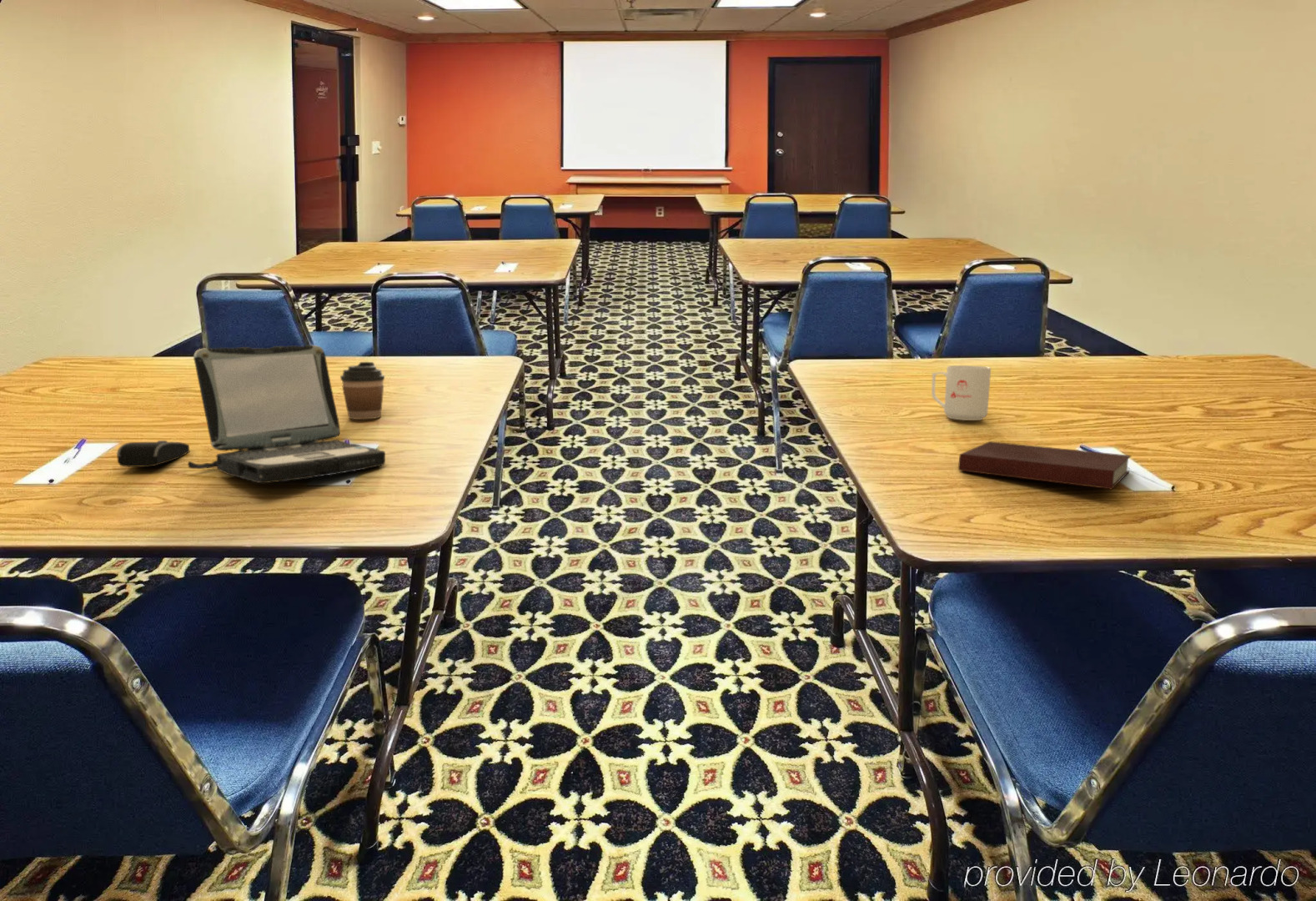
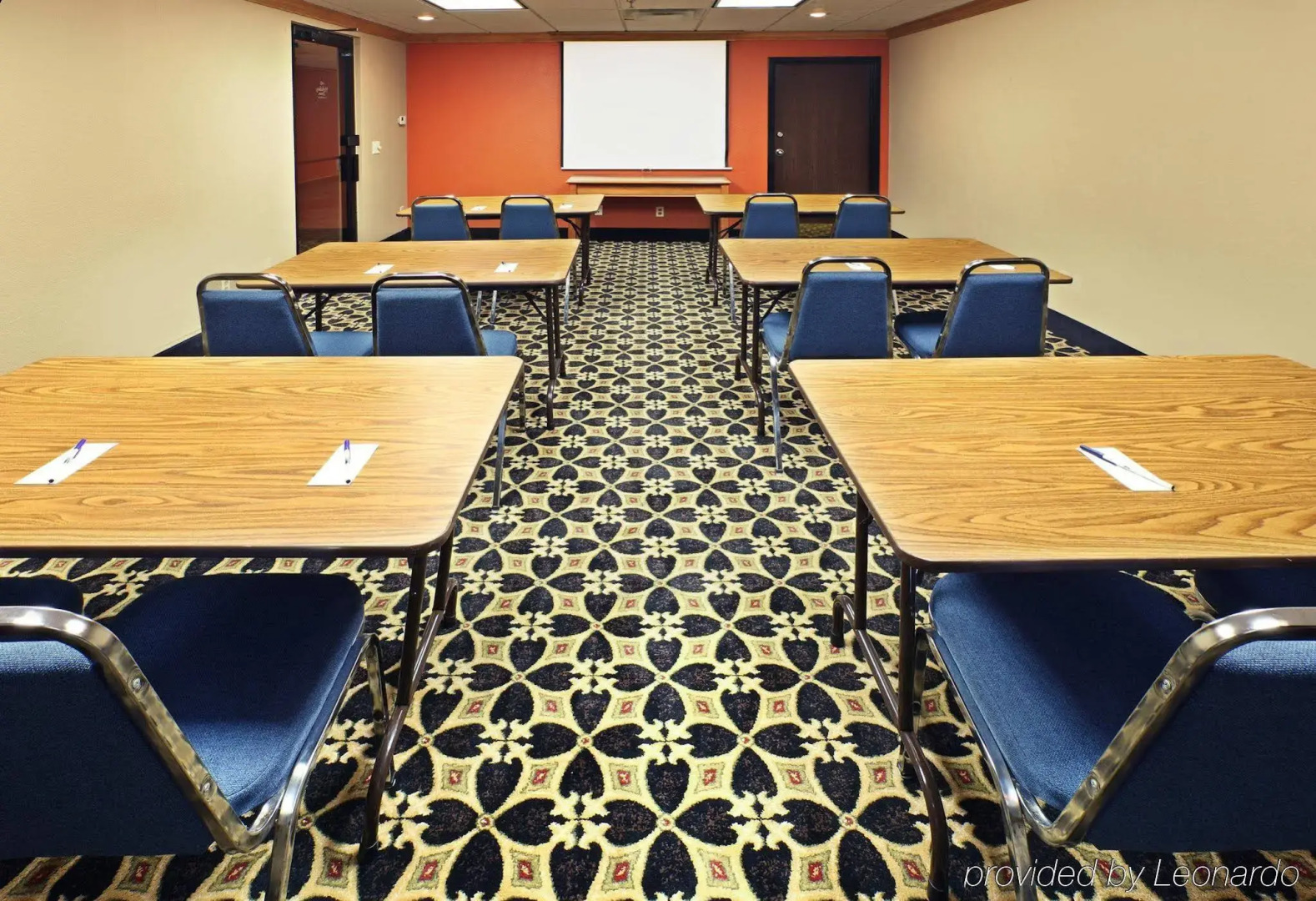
- notebook [957,440,1133,491]
- coffee cup [339,361,385,420]
- computer mouse [116,440,190,468]
- laptop [187,345,386,484]
- mug [931,365,992,421]
